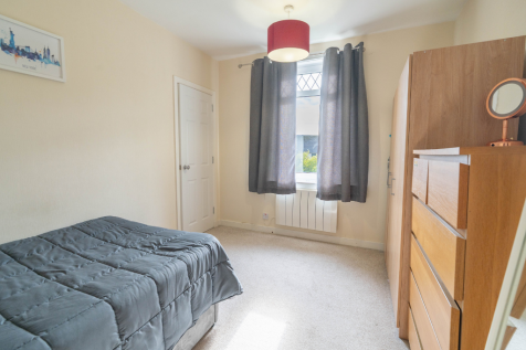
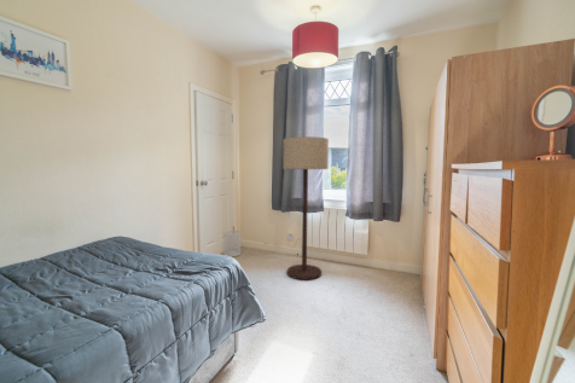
+ wastebasket [221,230,243,257]
+ floor lamp [281,135,330,282]
